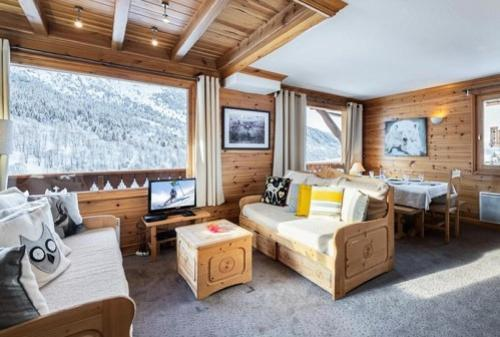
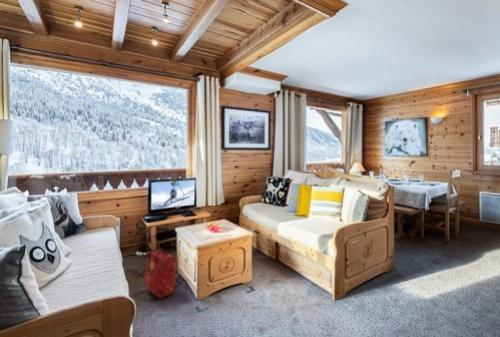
+ backpack [144,247,183,299]
